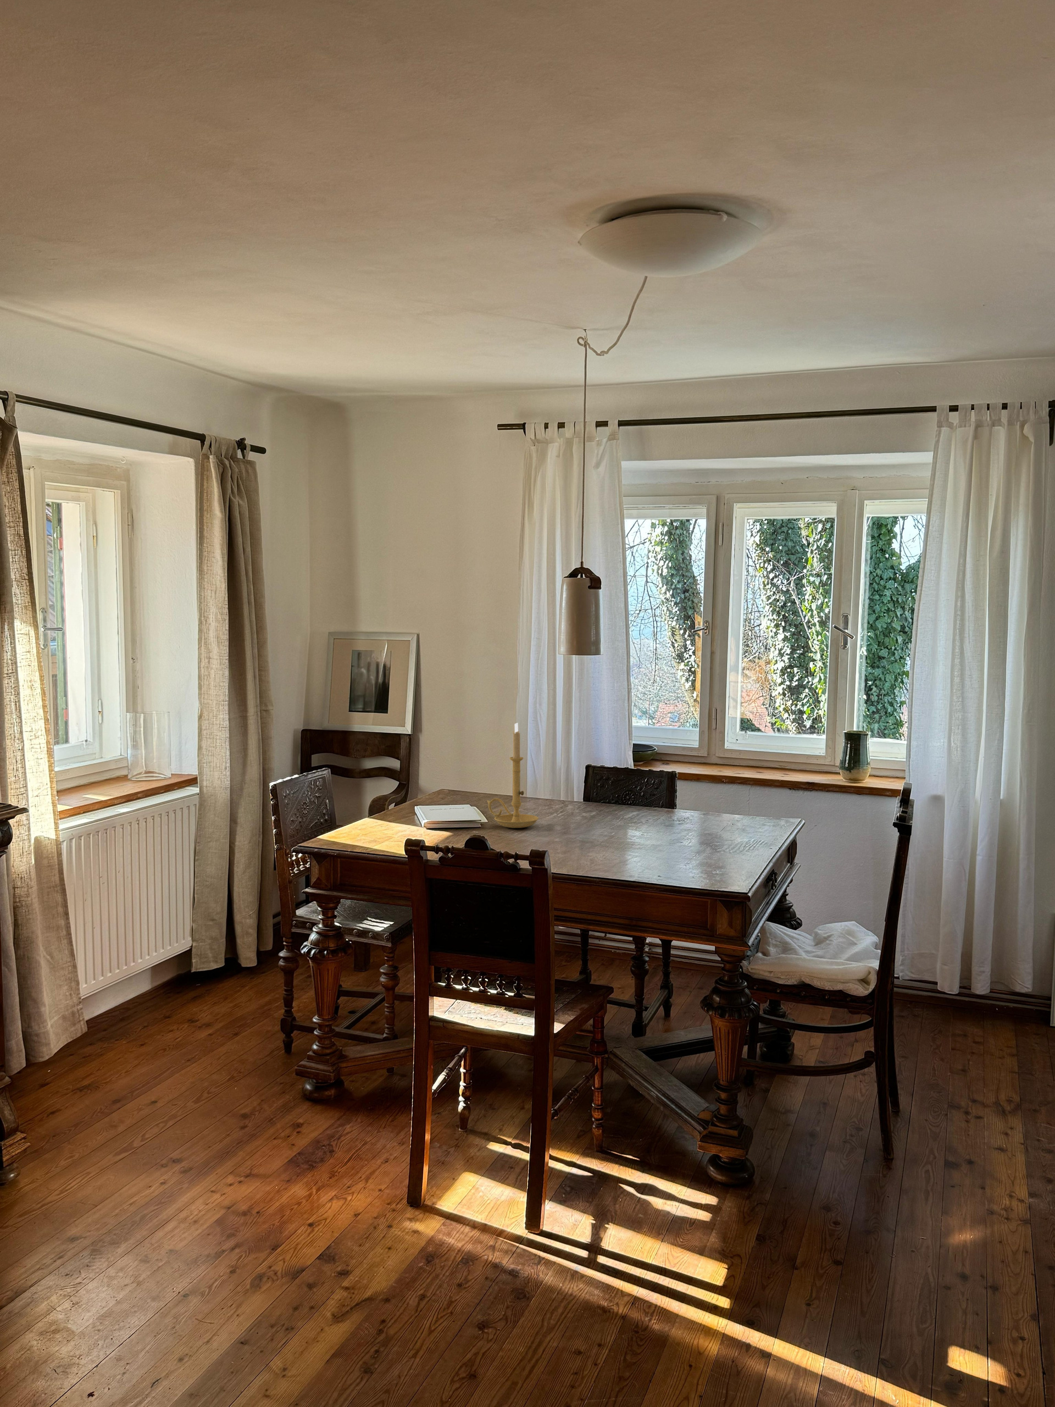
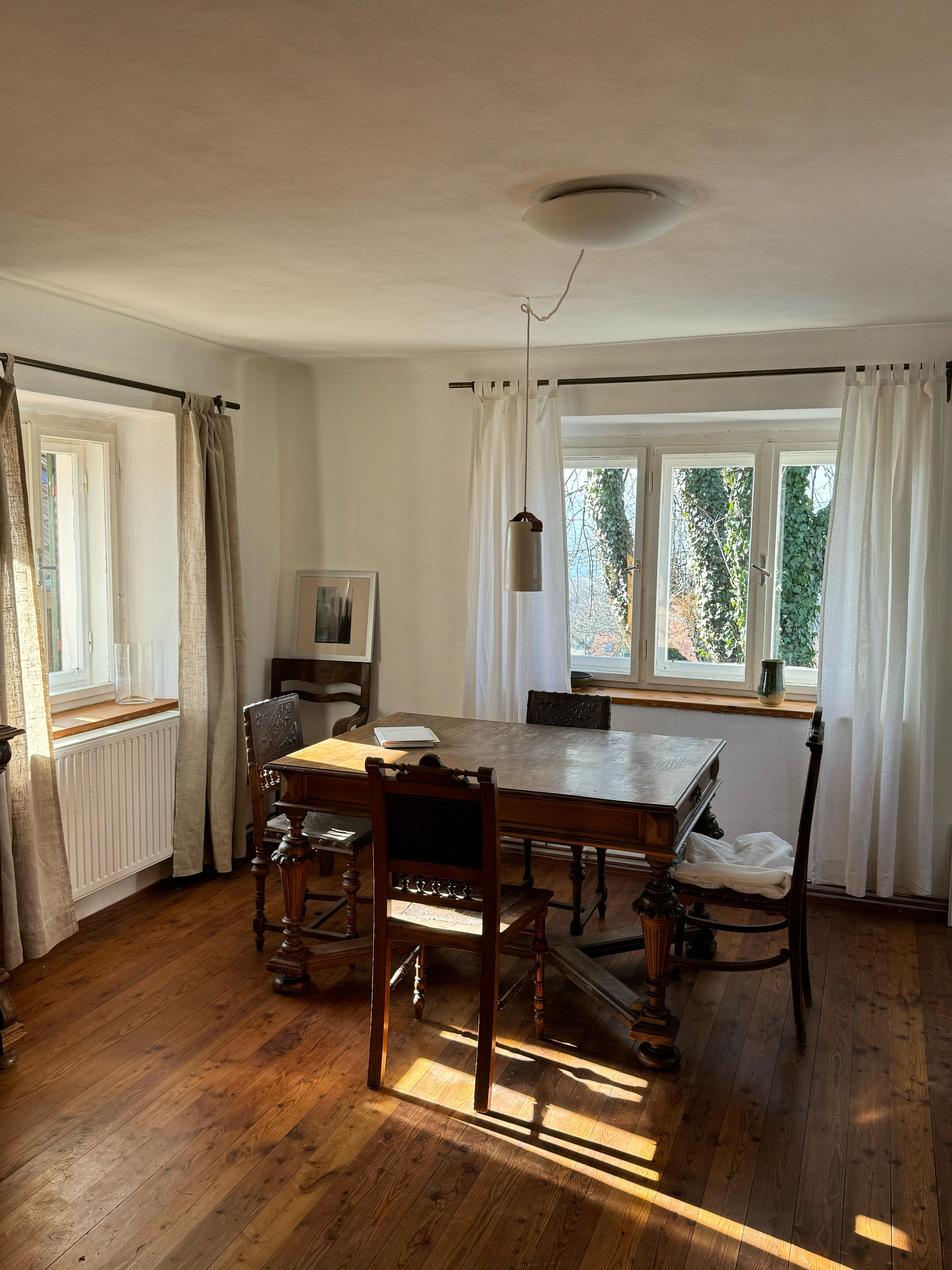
- candle holder [486,722,539,829]
